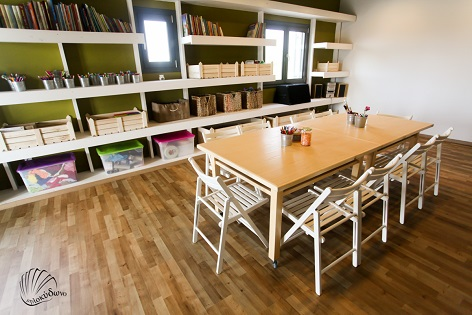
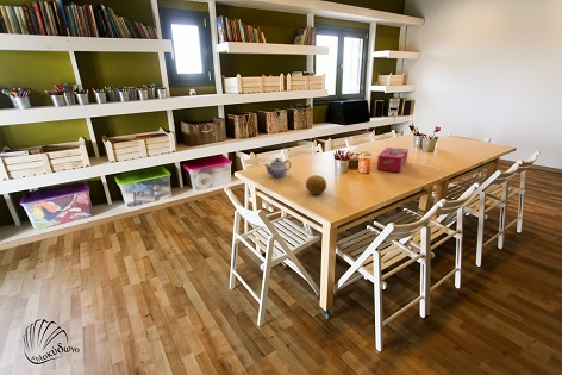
+ teapot [263,157,292,179]
+ fruit [305,174,327,195]
+ tissue box [376,146,410,174]
